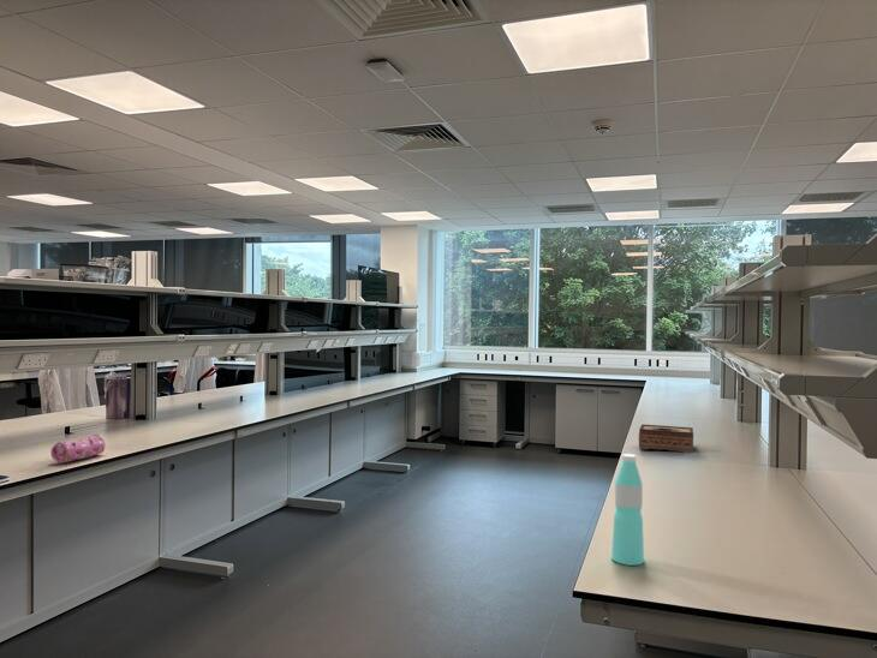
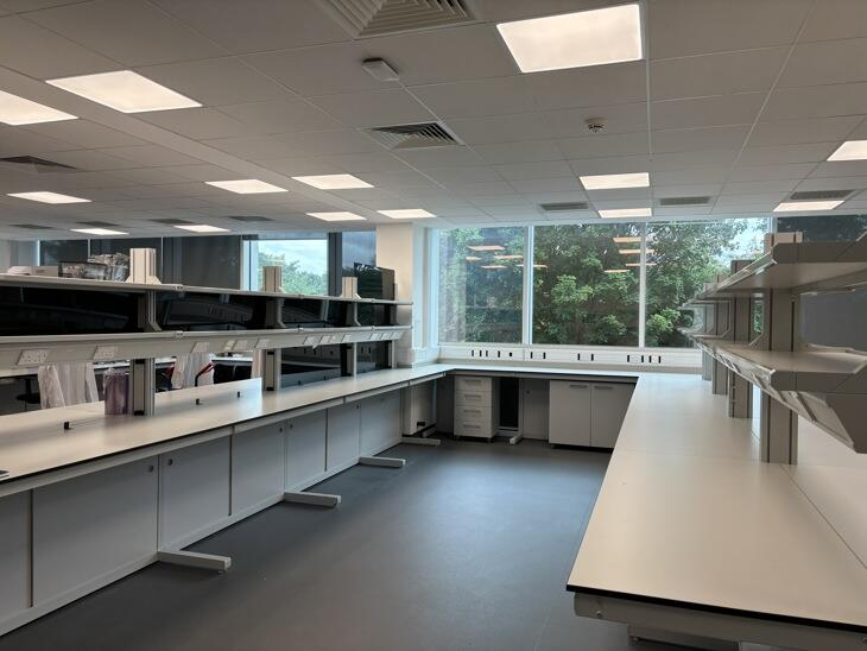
- tissue box [638,424,694,454]
- pencil case [49,433,107,465]
- water bottle [610,453,645,567]
